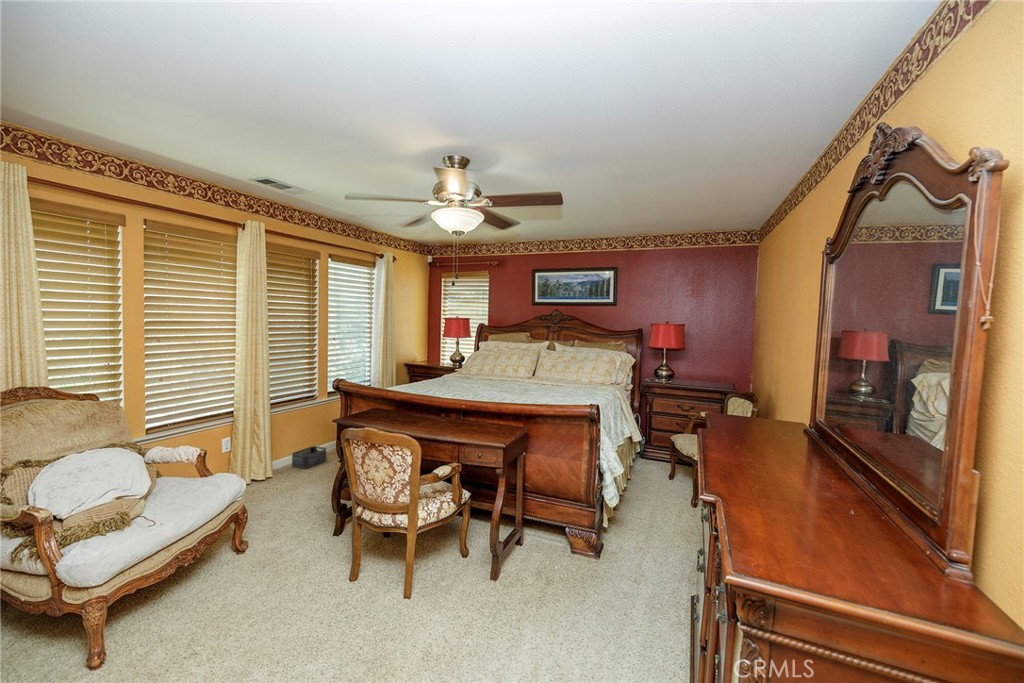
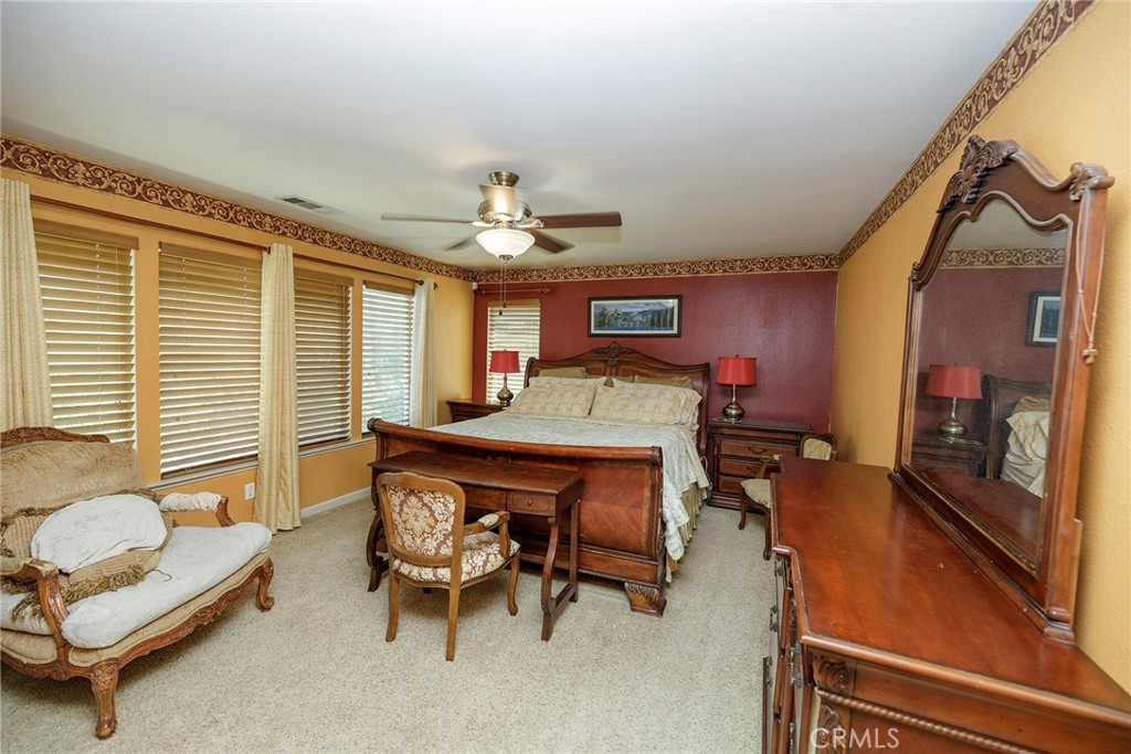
- storage bin [291,445,327,470]
